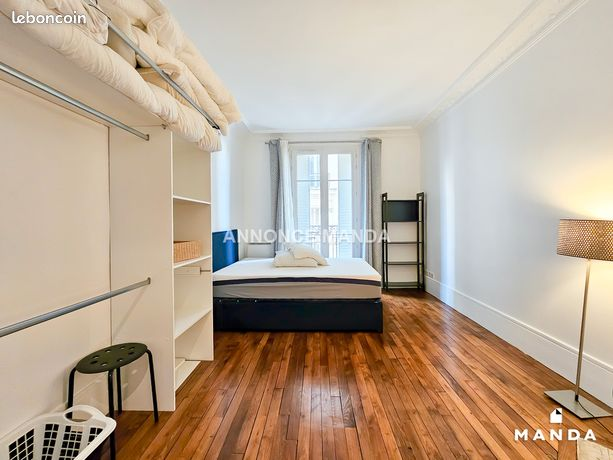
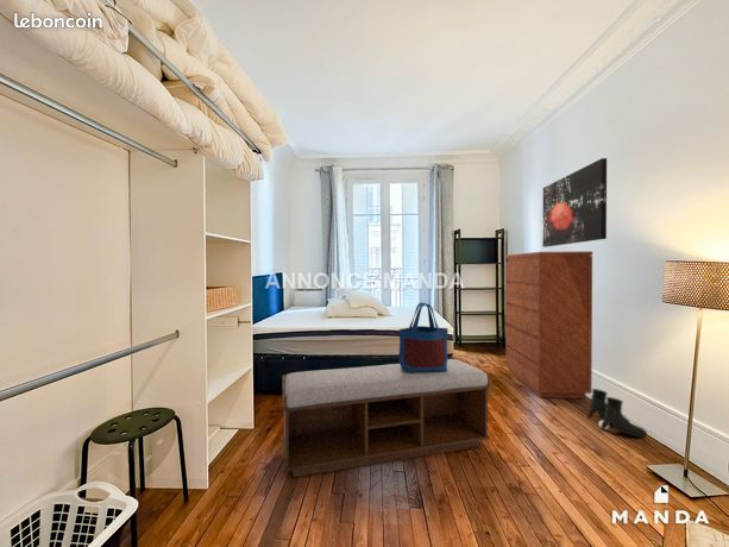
+ dresser [504,250,593,400]
+ bench [282,358,491,478]
+ tote bag [397,302,450,372]
+ wall art [541,157,608,249]
+ boots [586,388,648,439]
